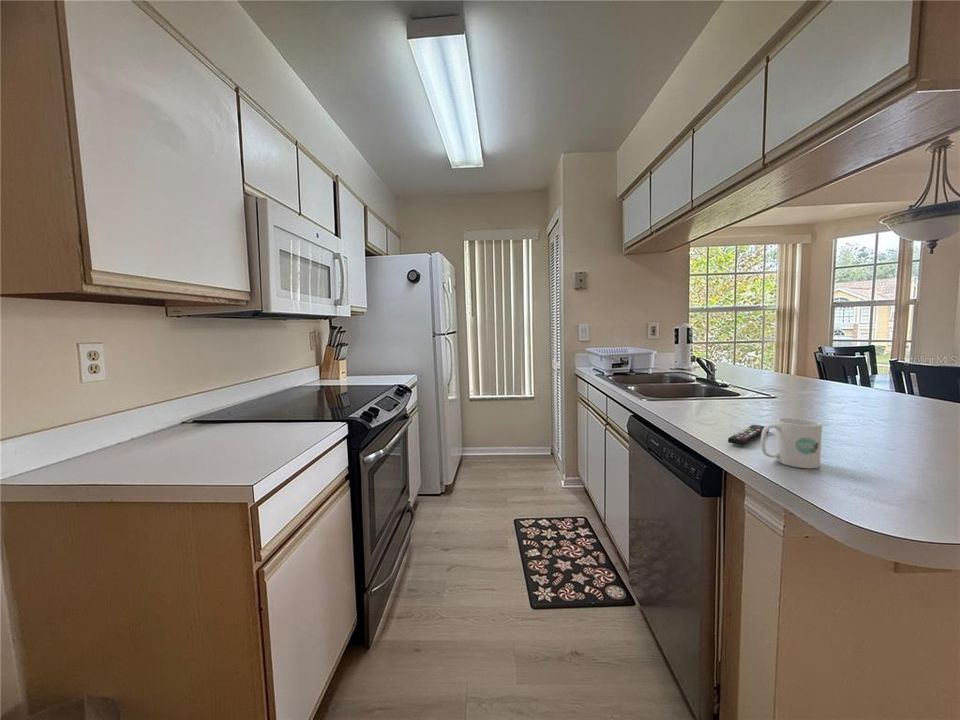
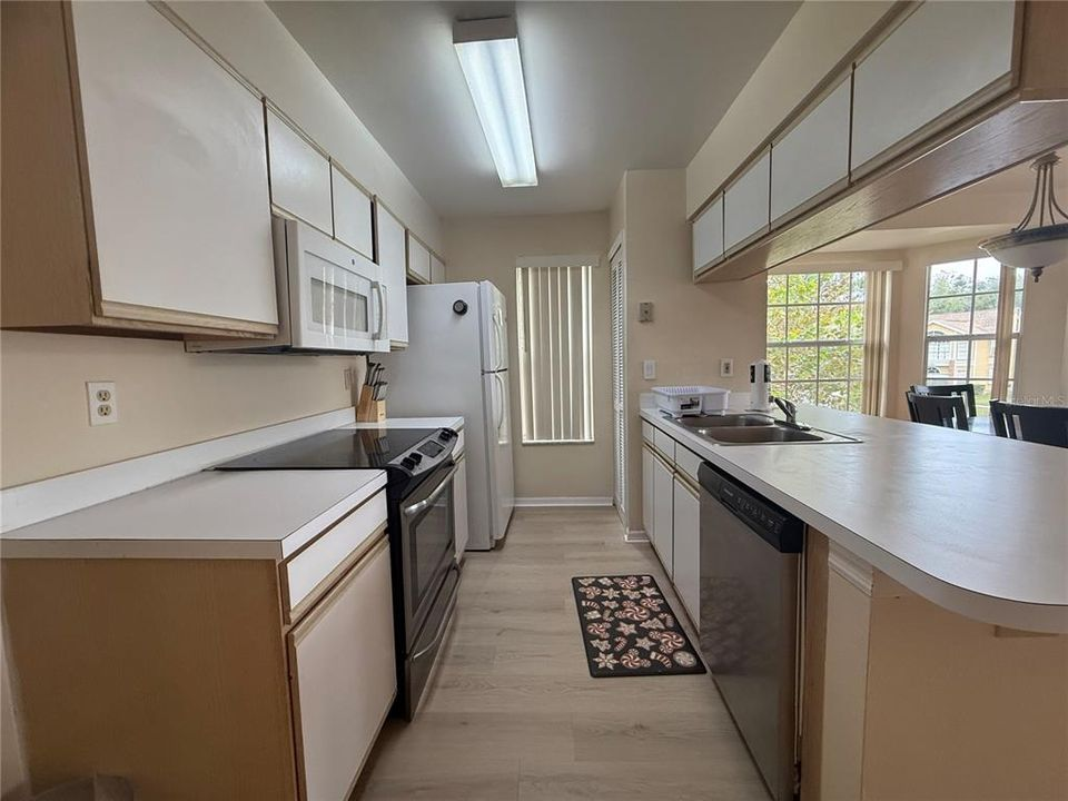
- mug [760,417,823,469]
- remote control [727,424,770,446]
